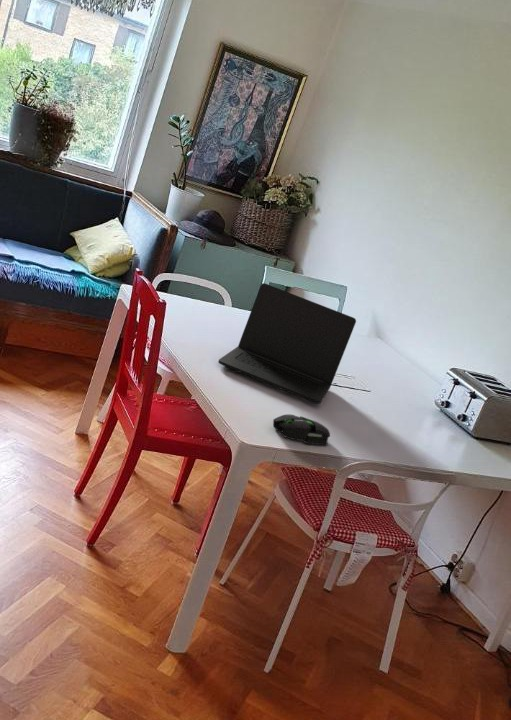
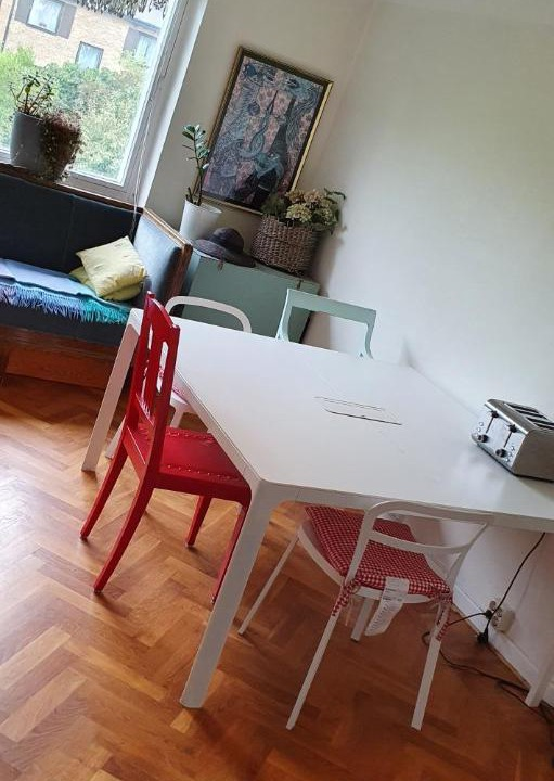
- mouse [272,414,331,446]
- laptop [217,282,357,405]
